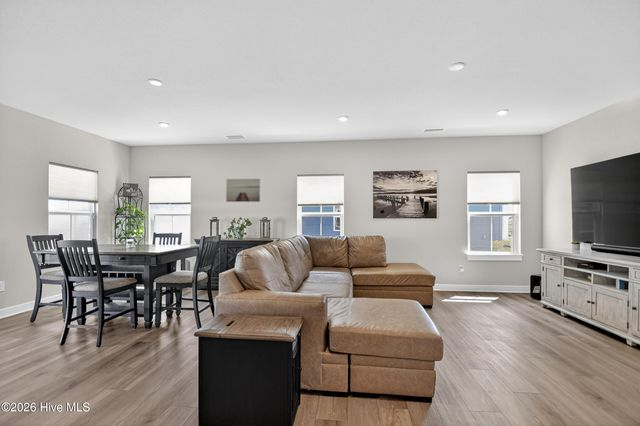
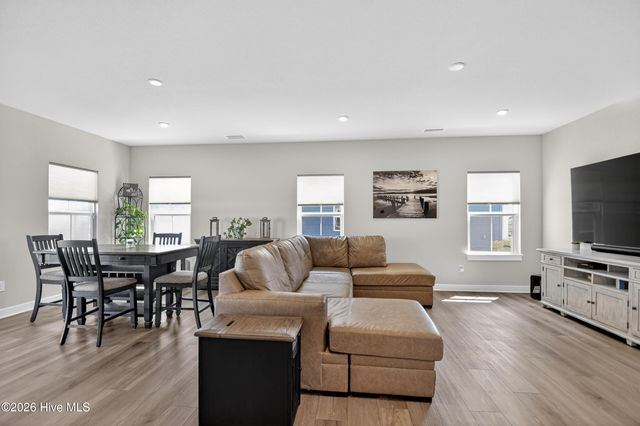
- wall art [225,178,261,203]
